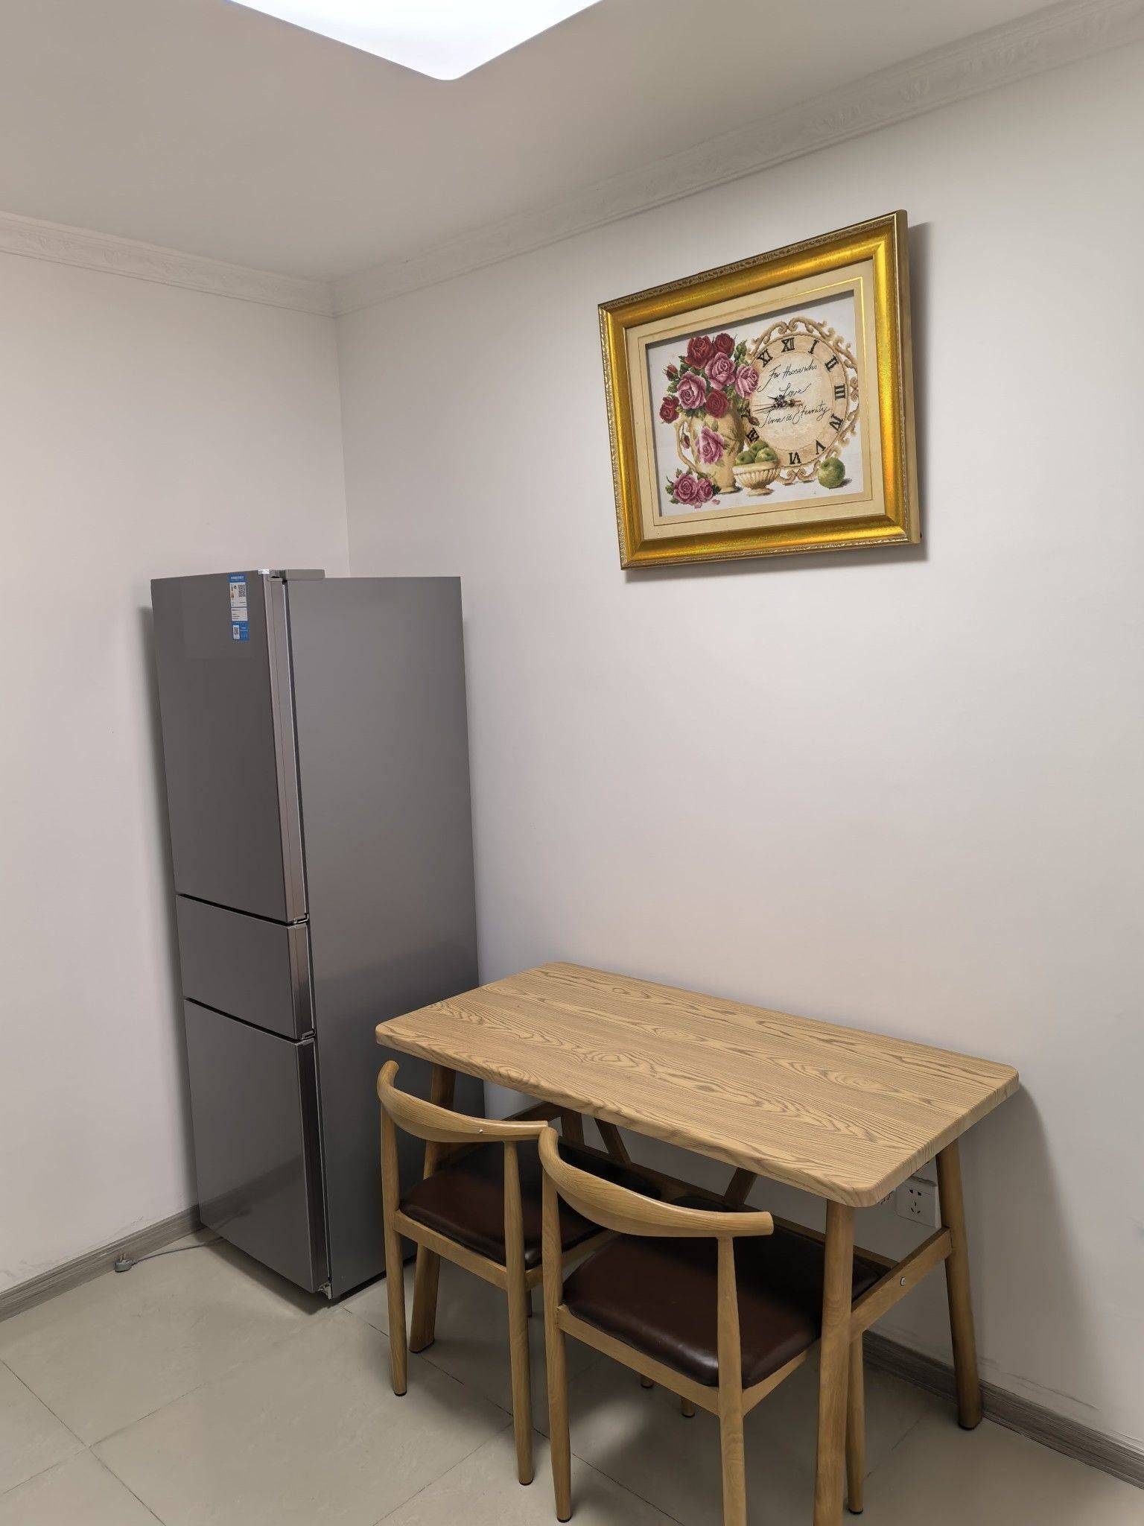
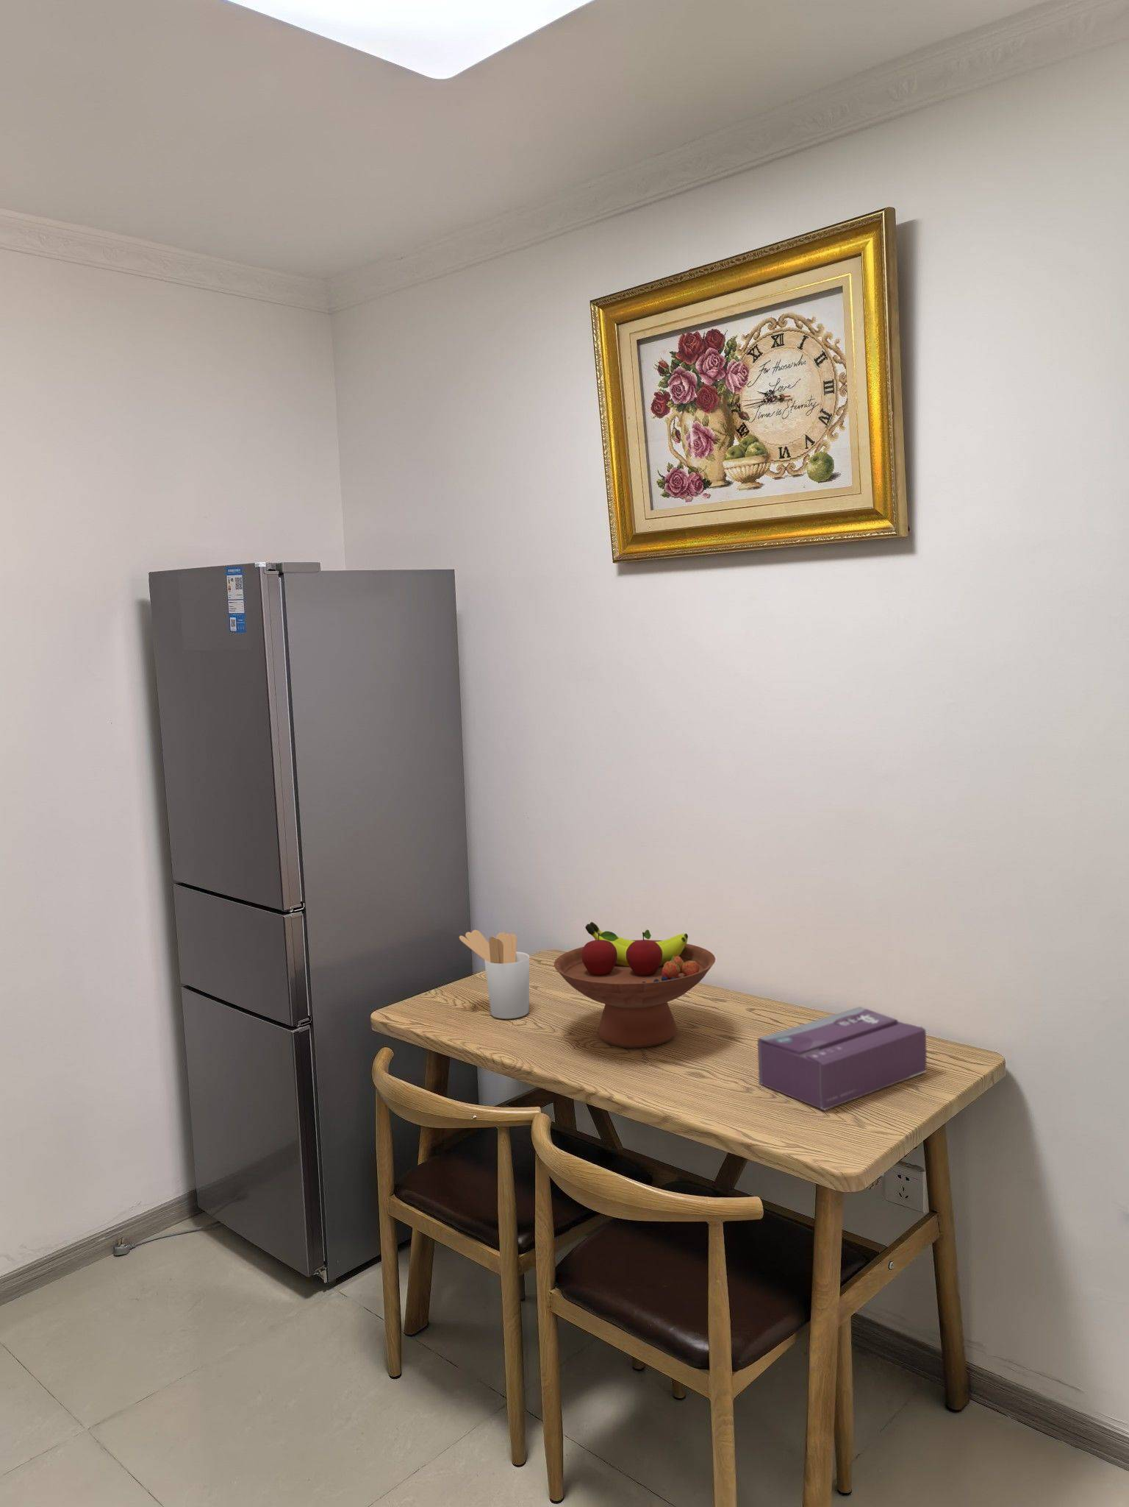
+ tissue box [757,1006,927,1111]
+ utensil holder [459,929,530,1019]
+ fruit bowl [554,921,716,1049]
